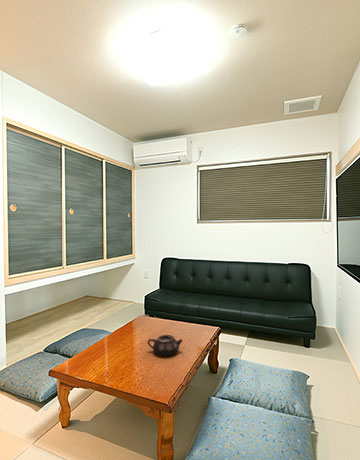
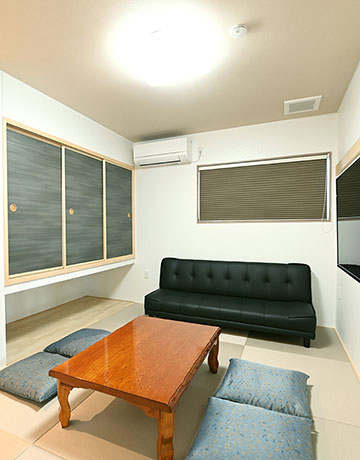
- teapot [146,334,184,356]
